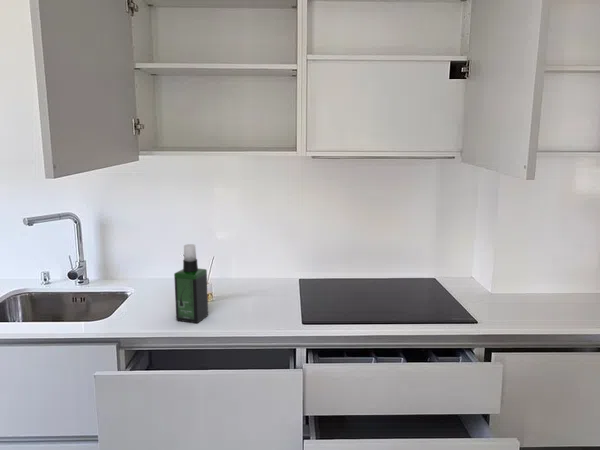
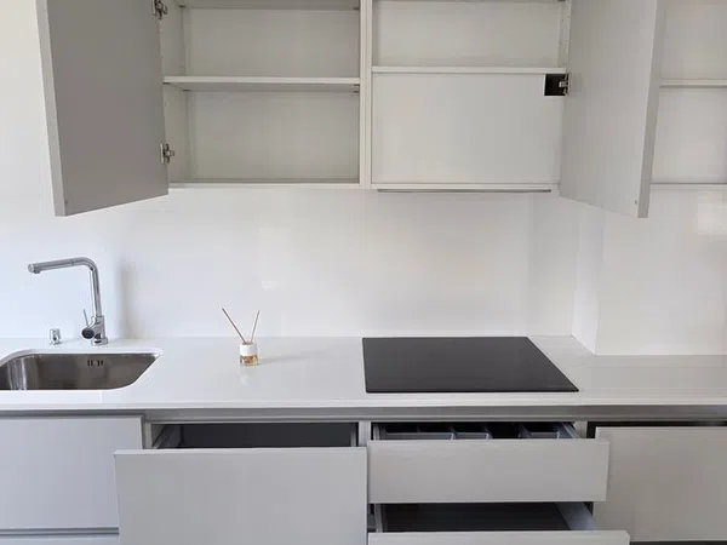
- spray bottle [173,243,209,324]
